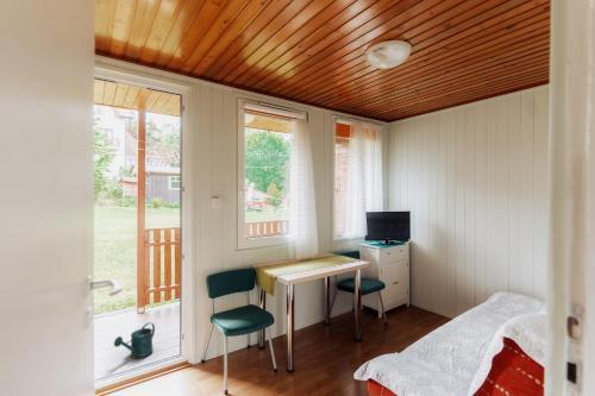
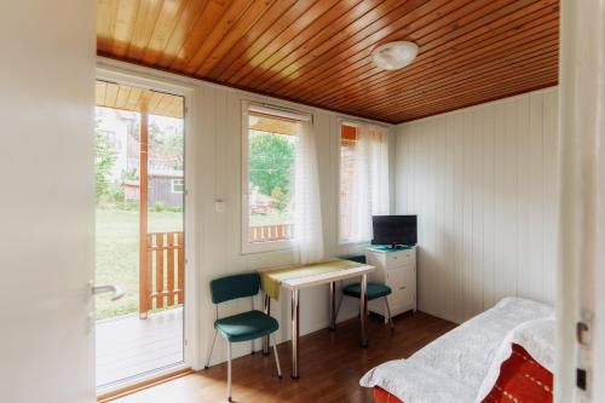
- watering can [113,321,156,360]
